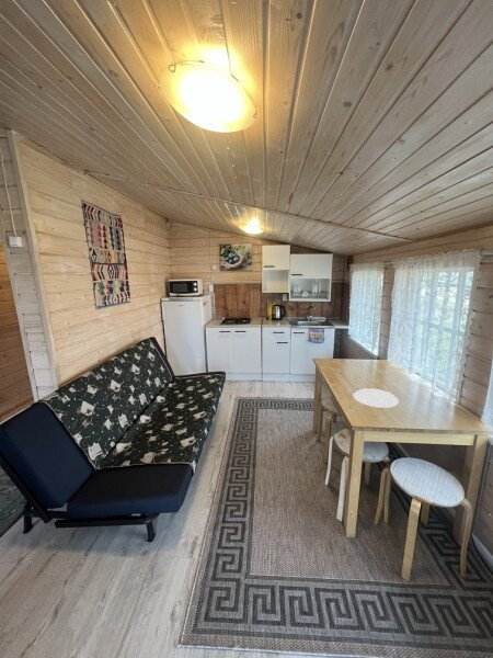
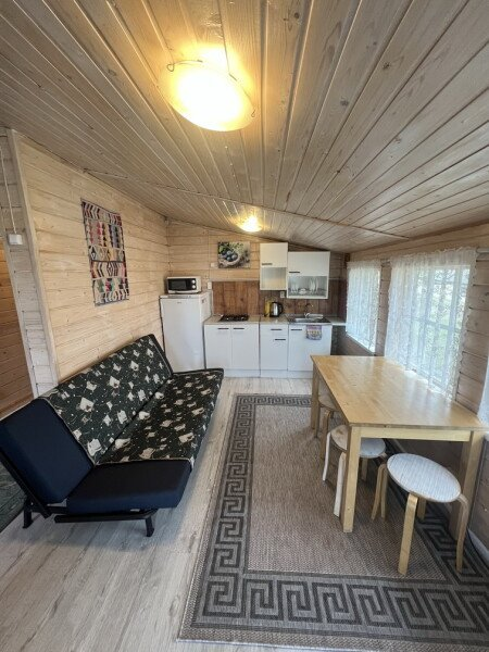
- plate [353,387,400,409]
